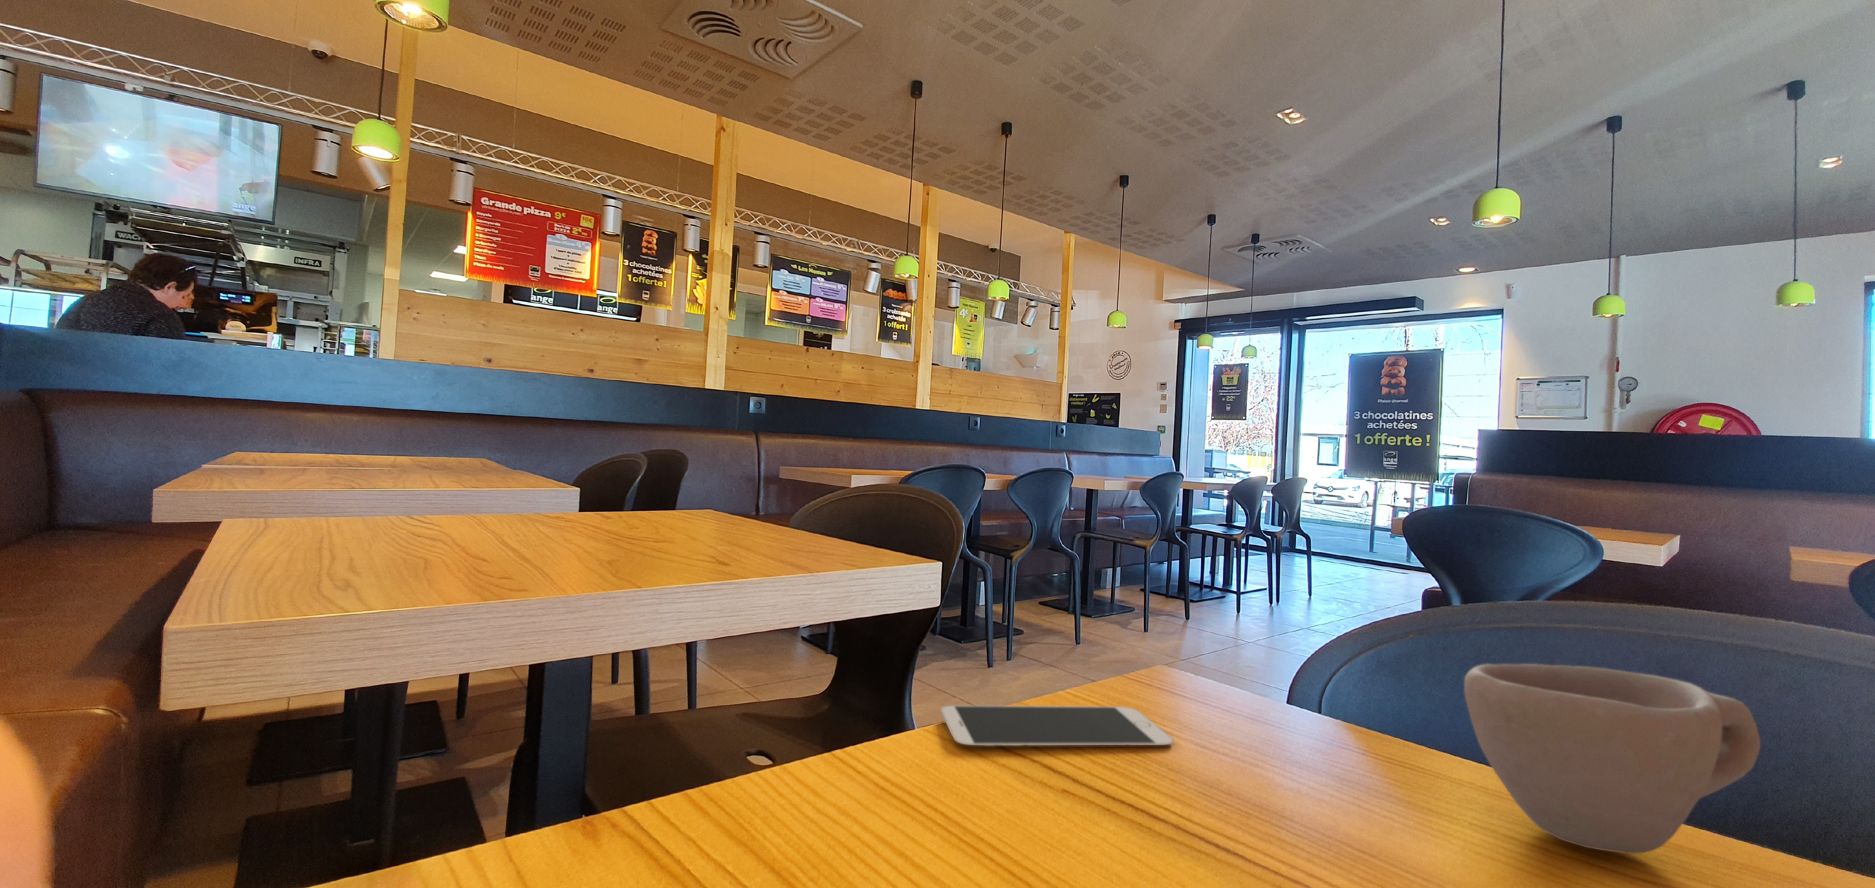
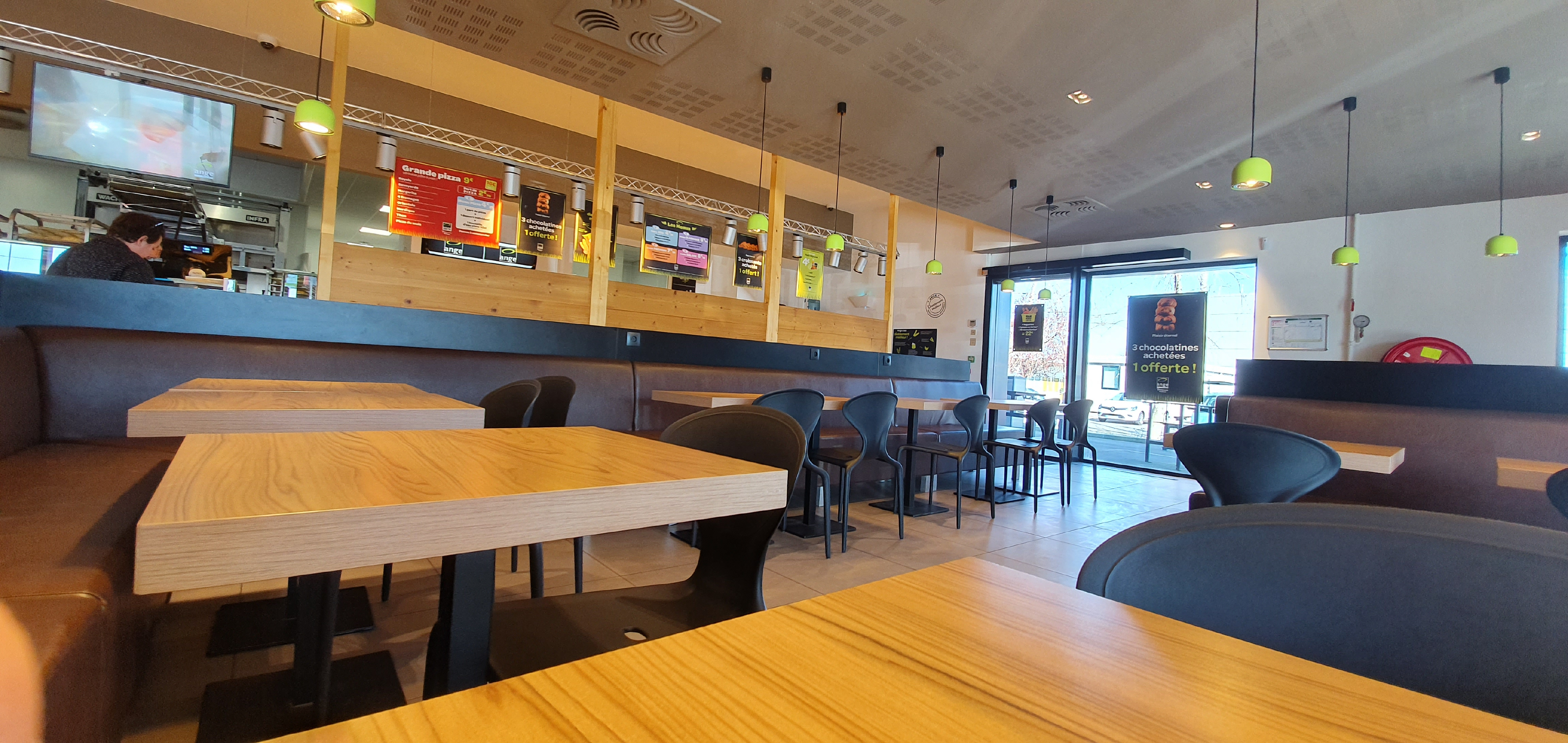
- smartphone [940,705,1174,746]
- cup [1464,663,1761,855]
